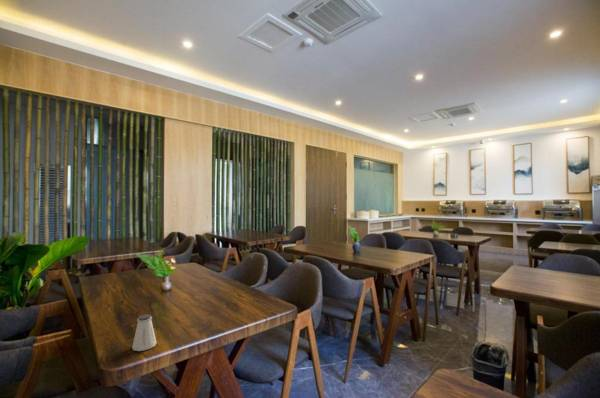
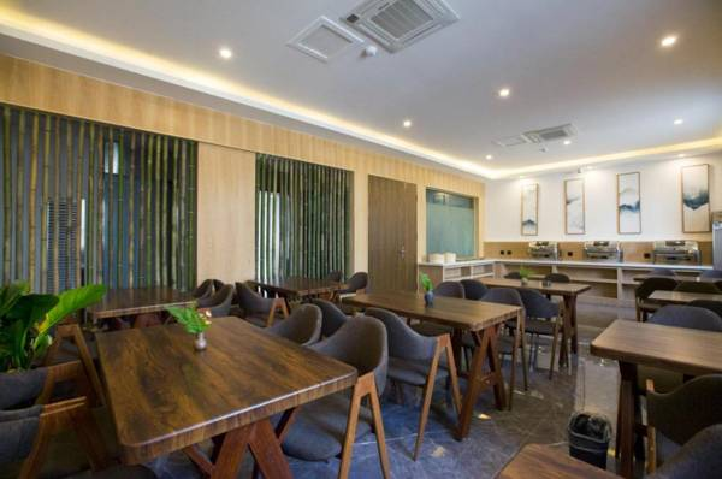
- saltshaker [131,313,157,352]
